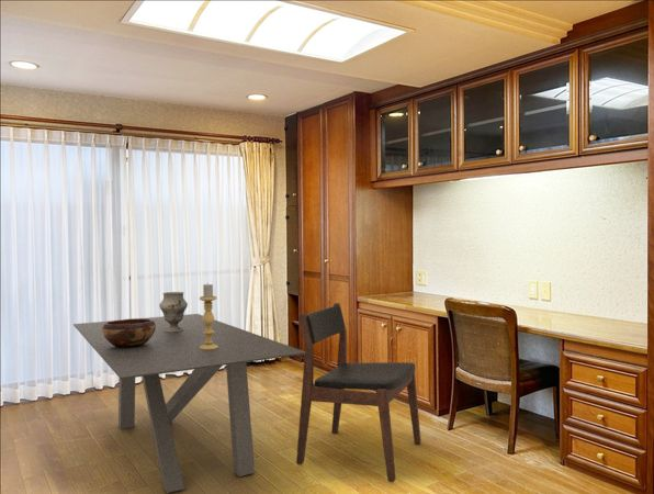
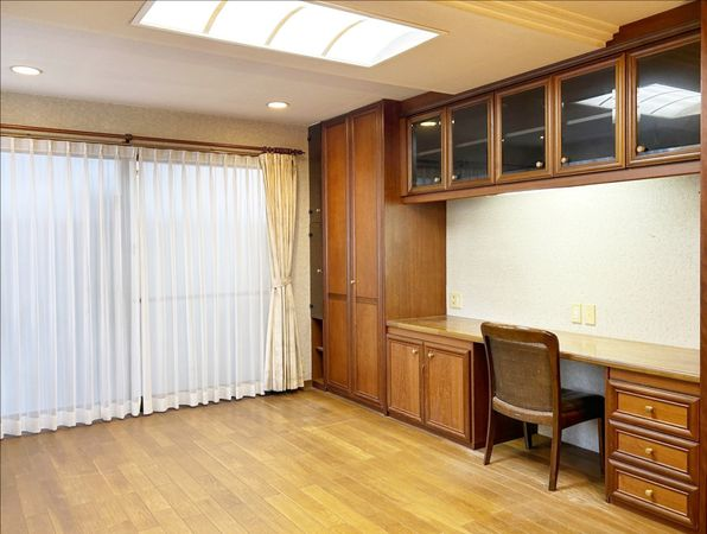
- decorative vase [158,291,189,333]
- decorative bowl [102,317,156,348]
- candle holder [199,282,218,350]
- dining table [72,313,307,494]
- dining chair [295,302,422,483]
